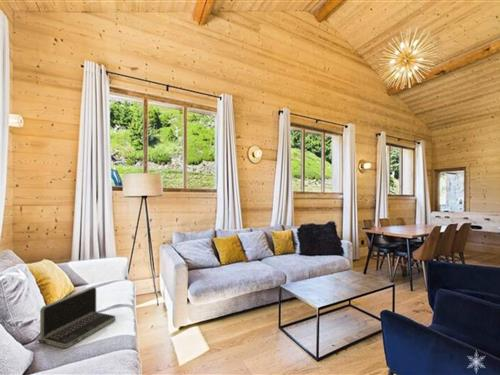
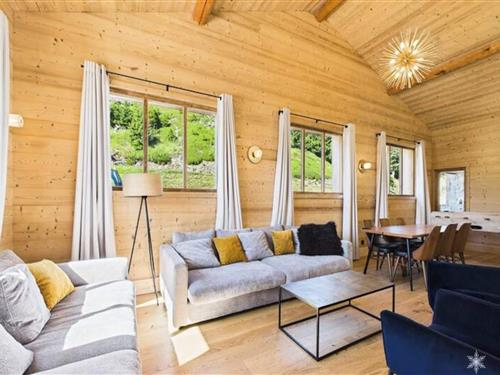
- laptop [34,286,116,349]
